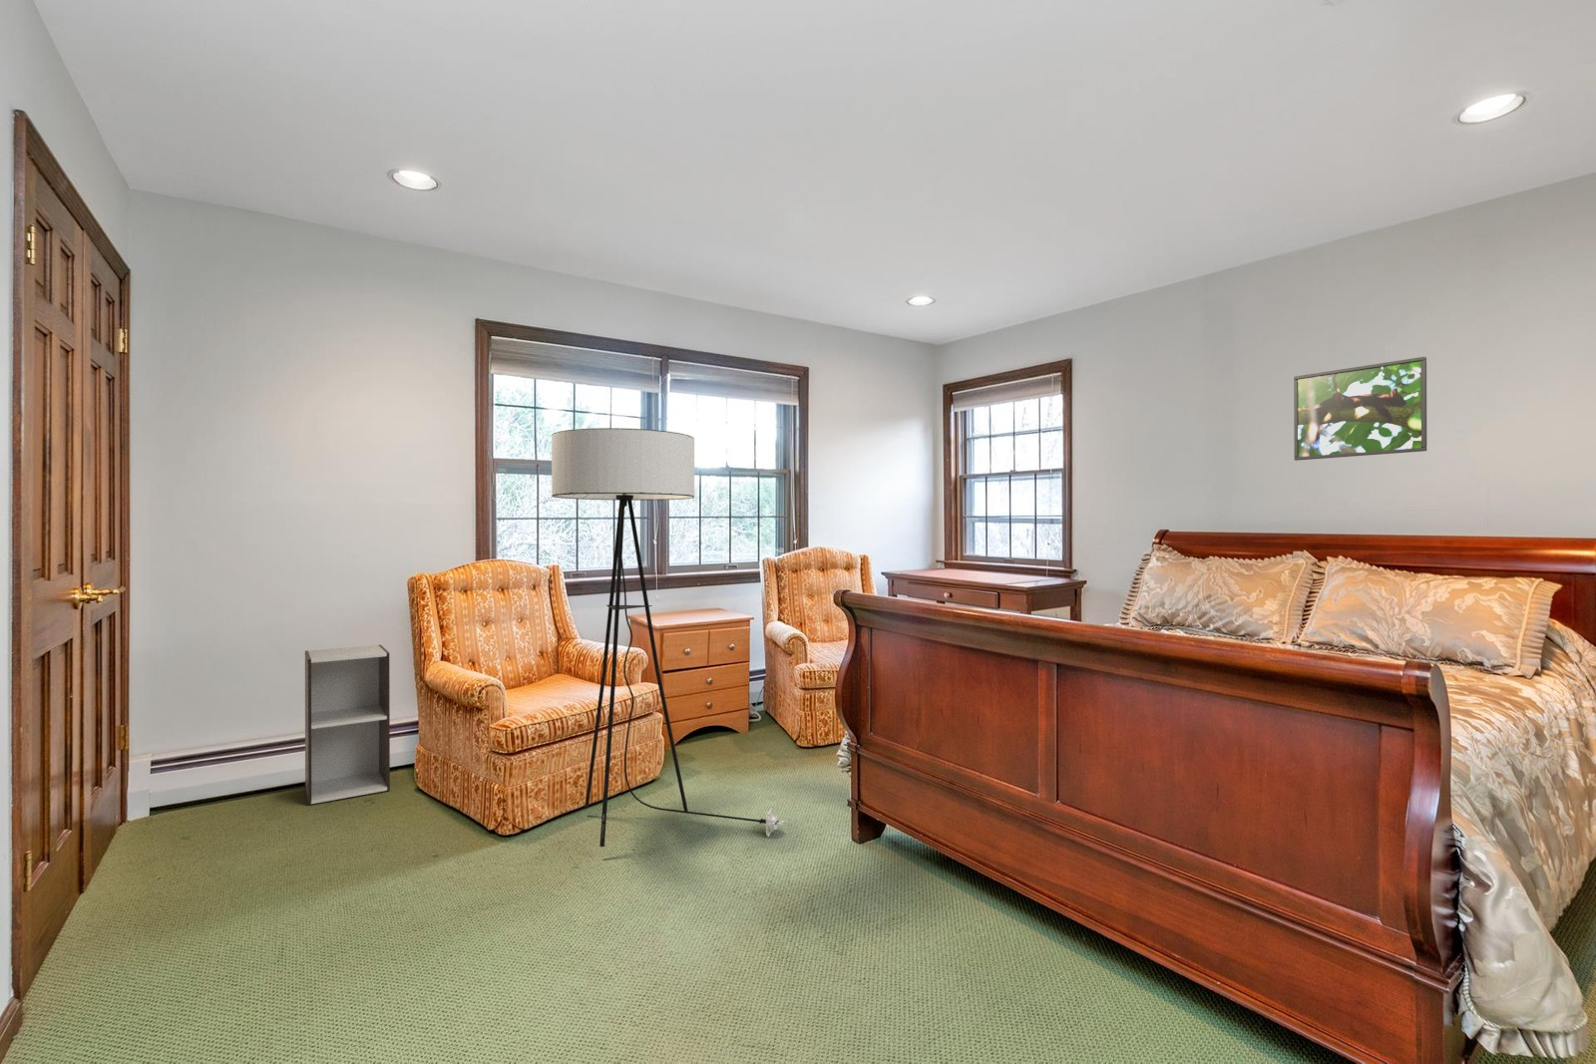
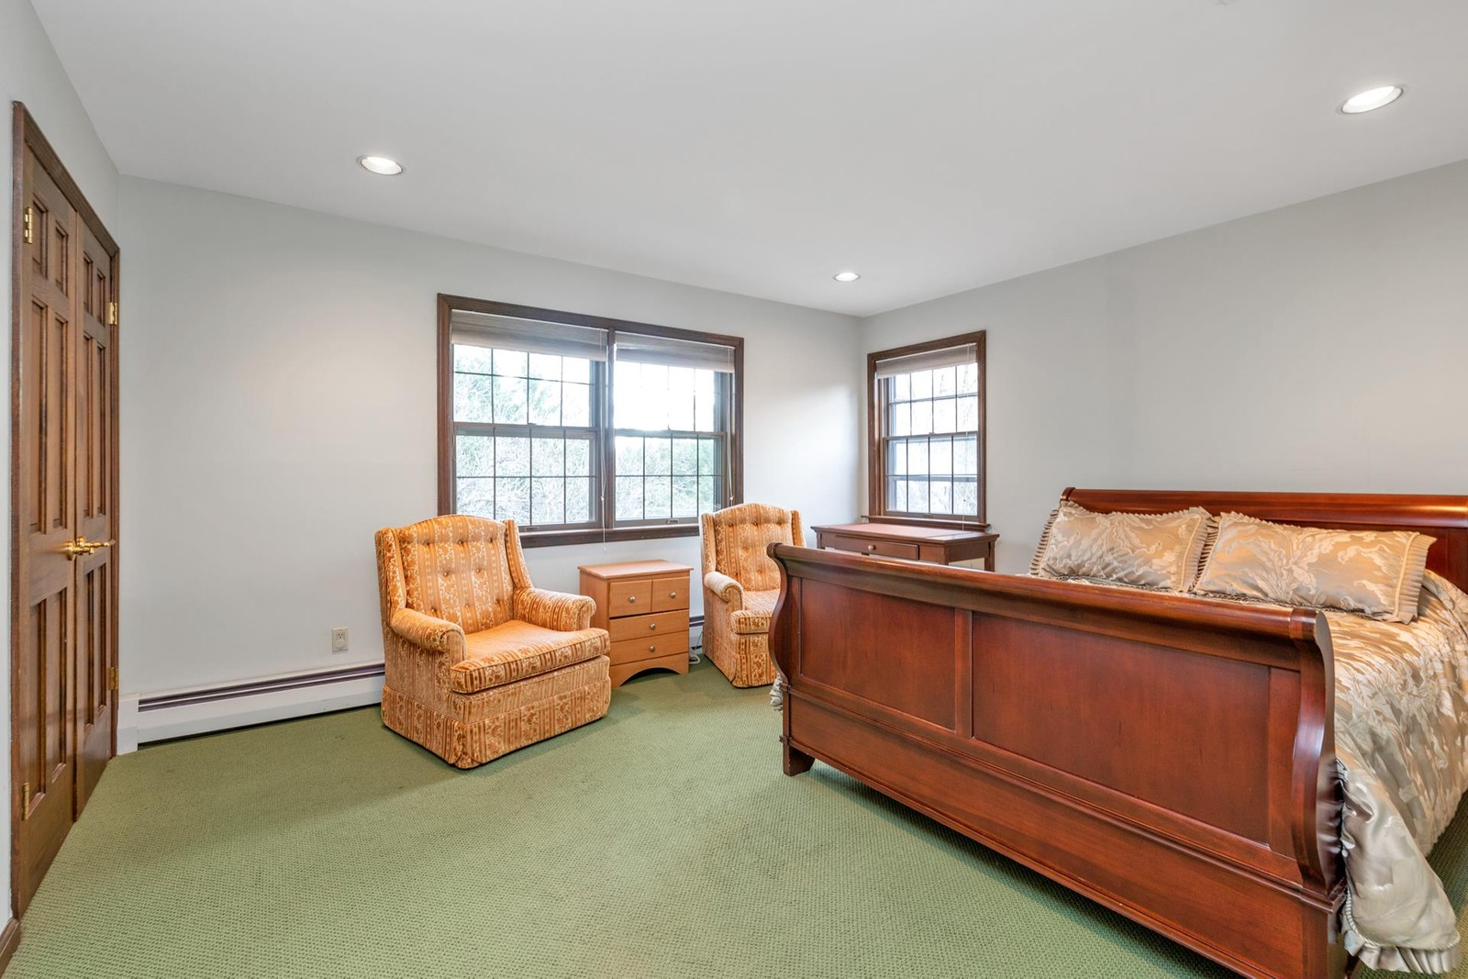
- bookcase [304,644,391,806]
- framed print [1293,356,1427,462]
- floor lamp [551,426,785,848]
